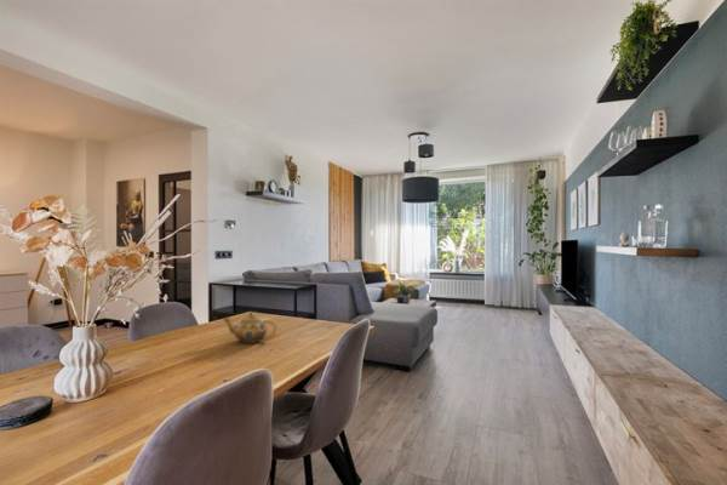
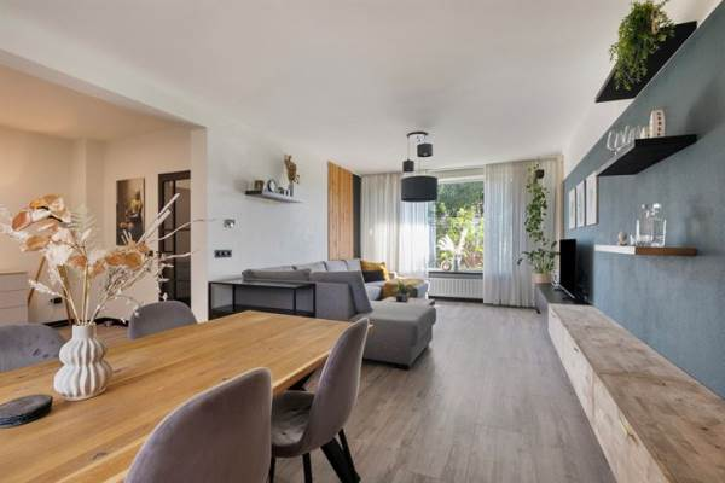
- teapot [223,312,277,344]
